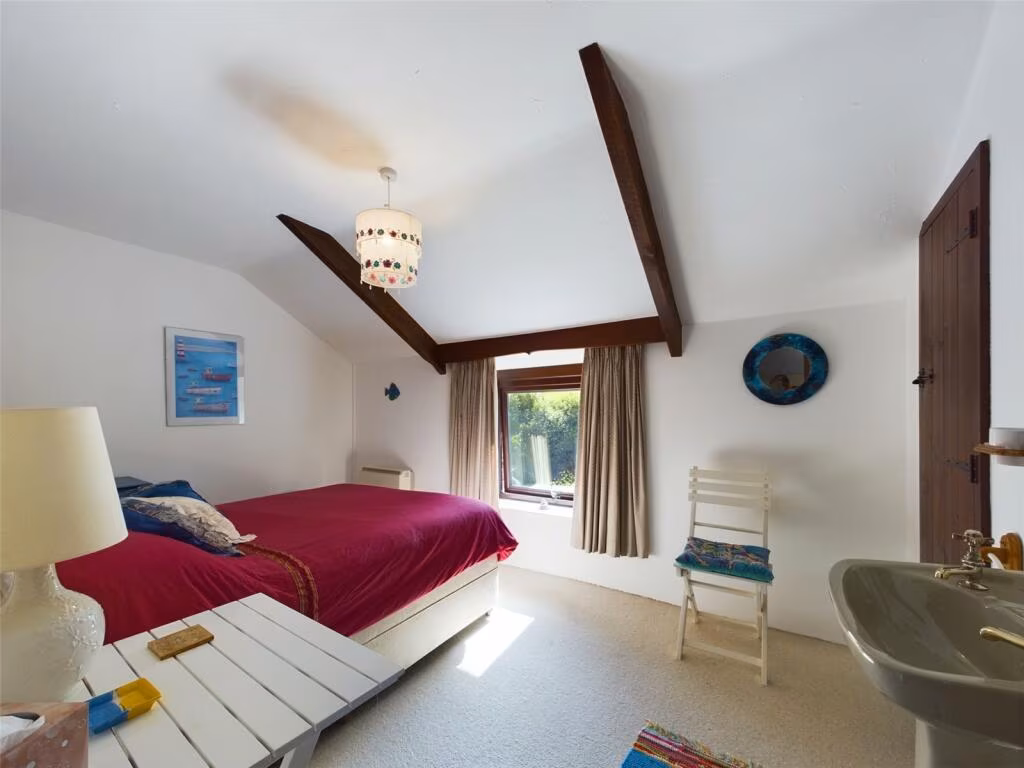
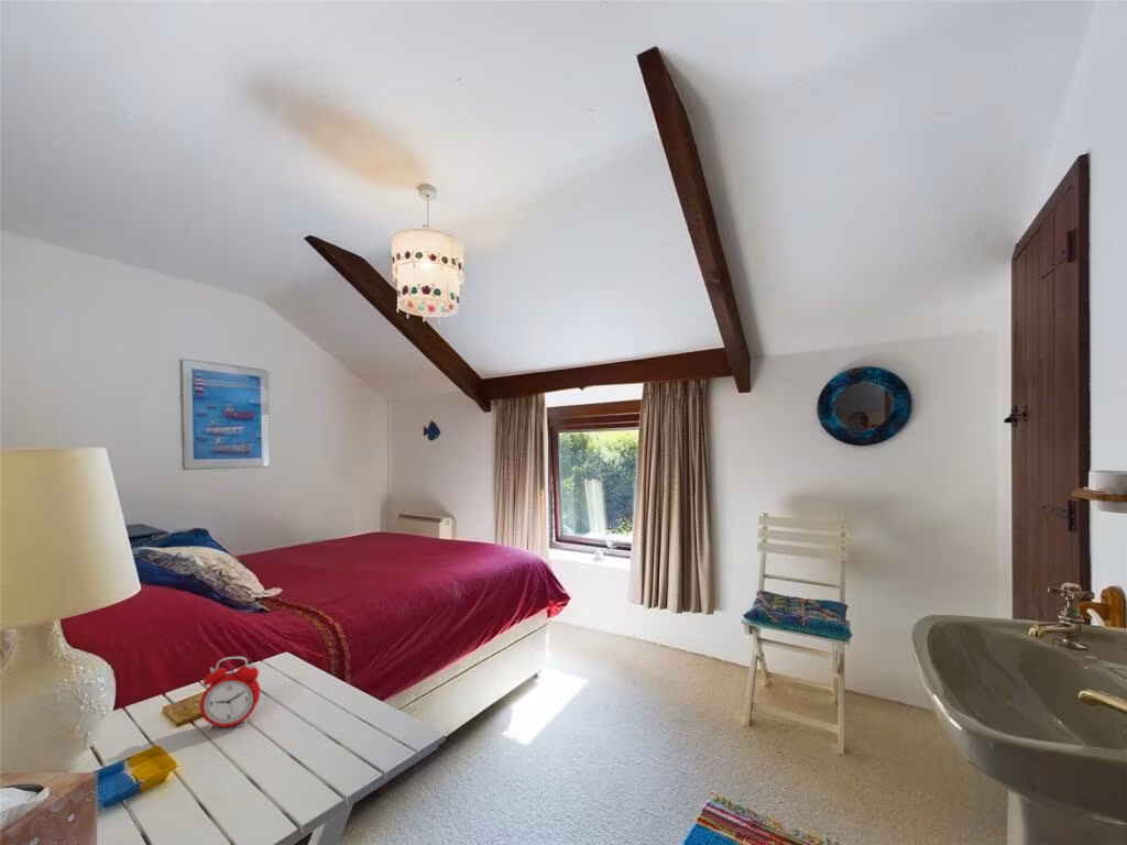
+ alarm clock [199,656,261,731]
